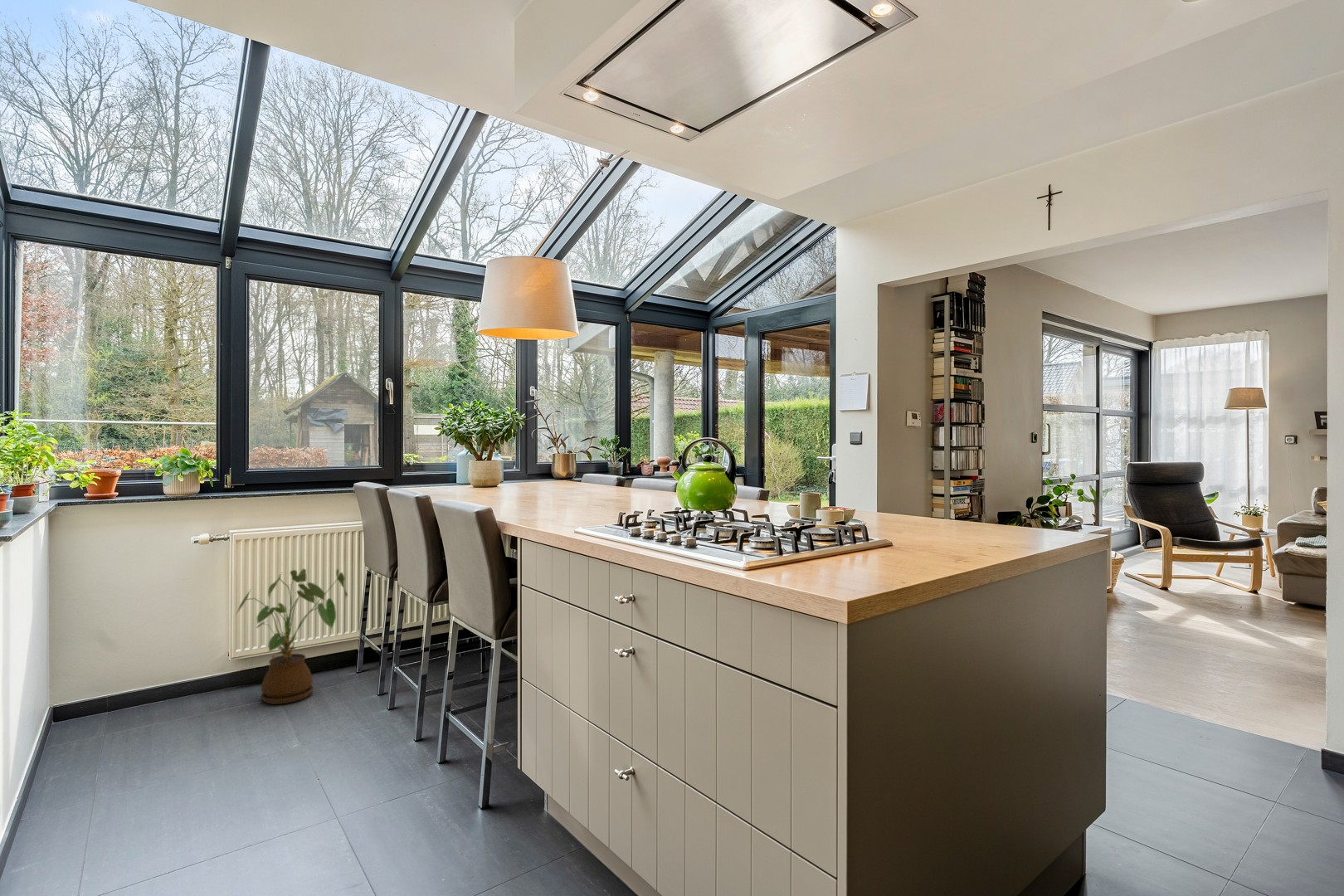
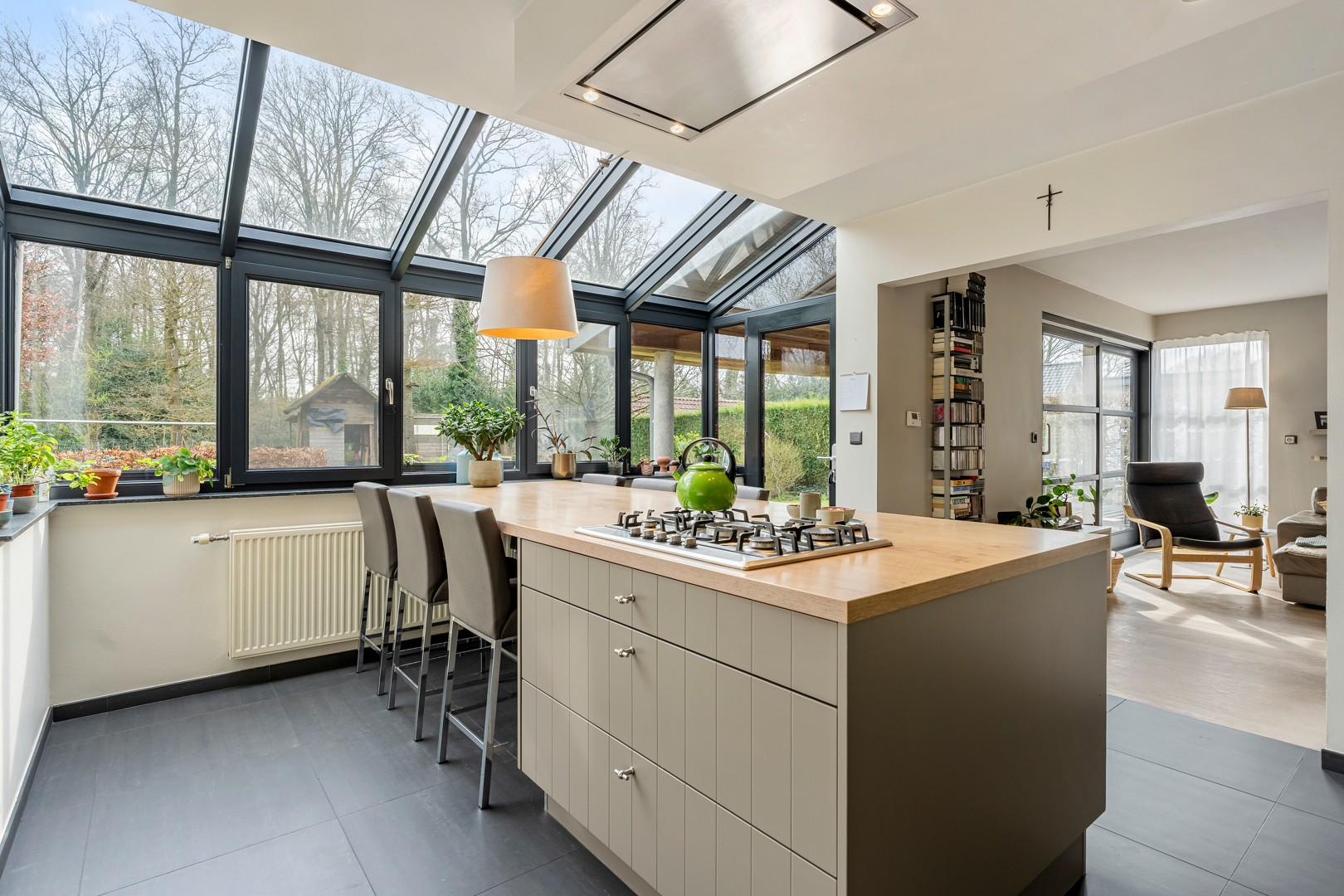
- house plant [234,567,348,705]
